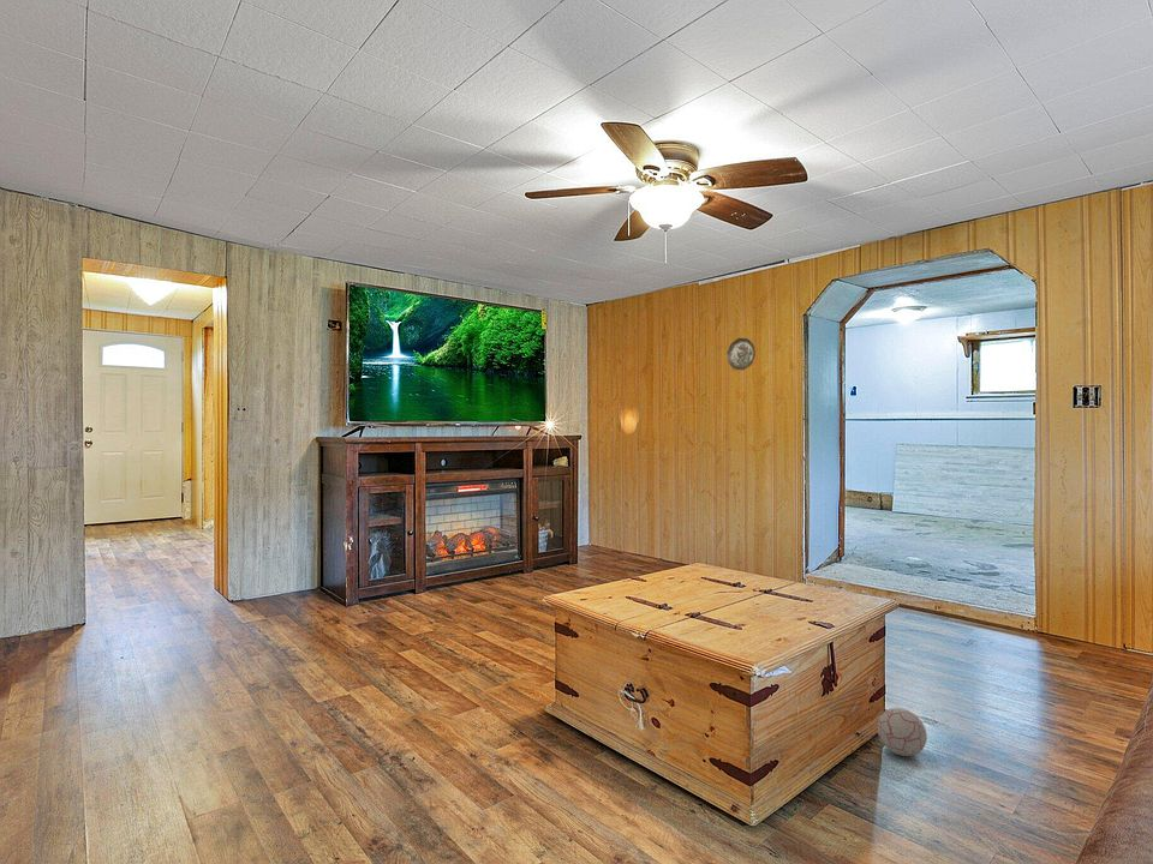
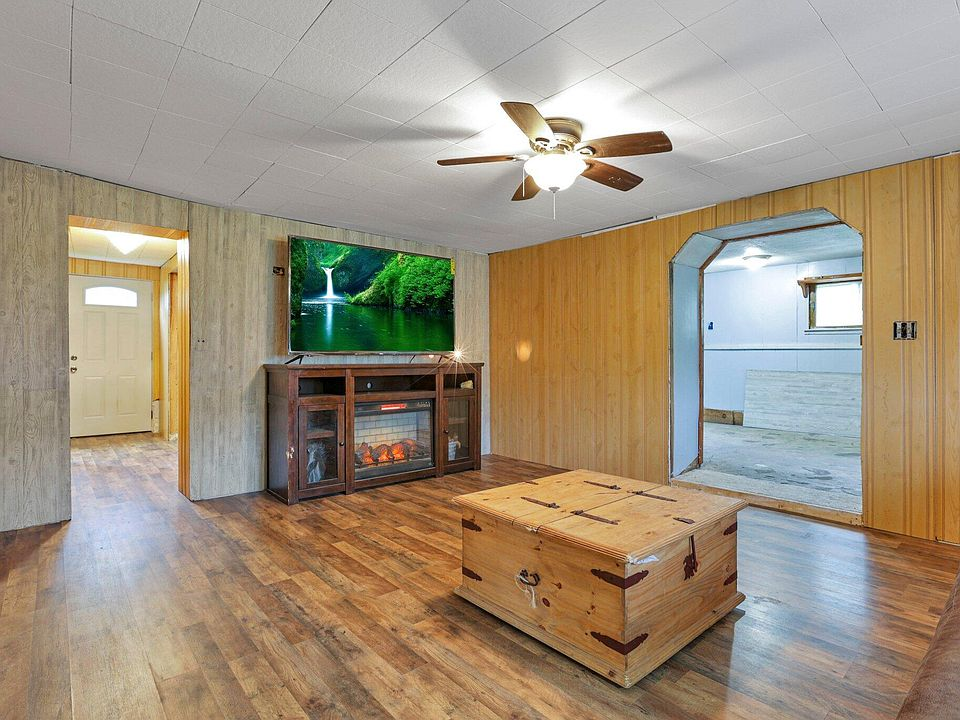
- decorative plate [725,337,757,371]
- decorative ball [877,707,928,757]
